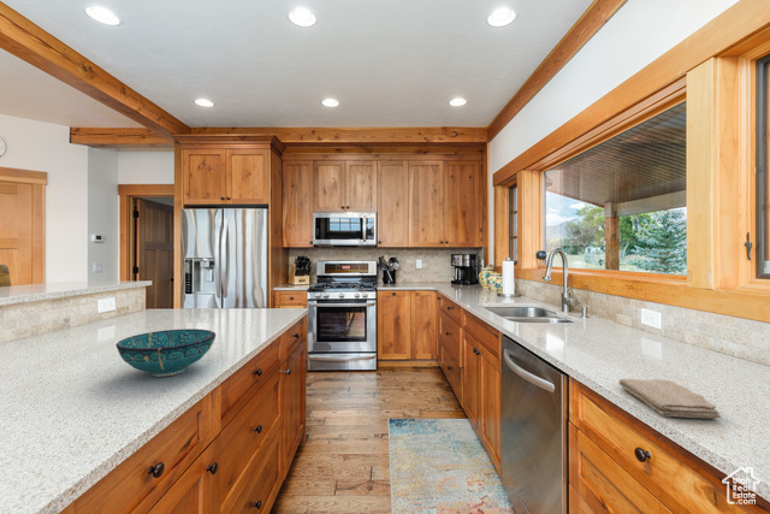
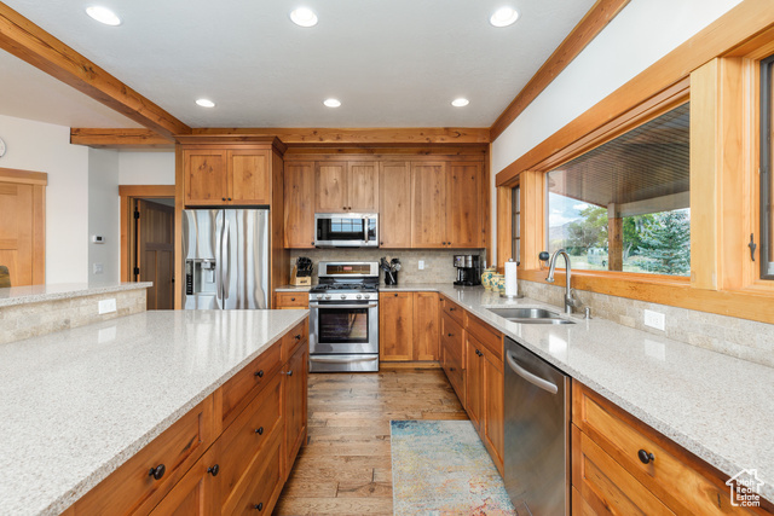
- washcloth [617,378,722,420]
- bowl [114,327,217,378]
